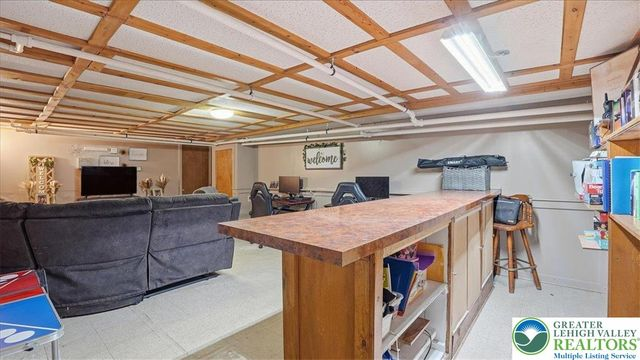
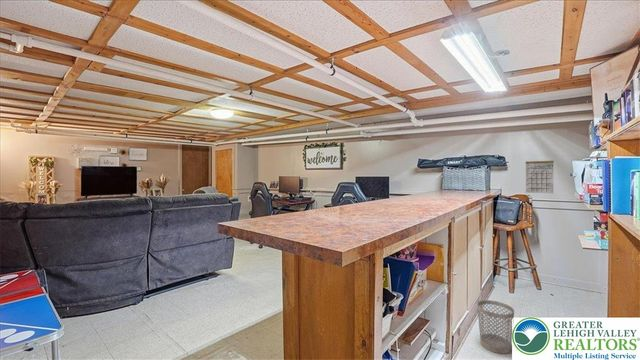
+ wastebasket [476,299,515,354]
+ calendar [525,154,555,194]
